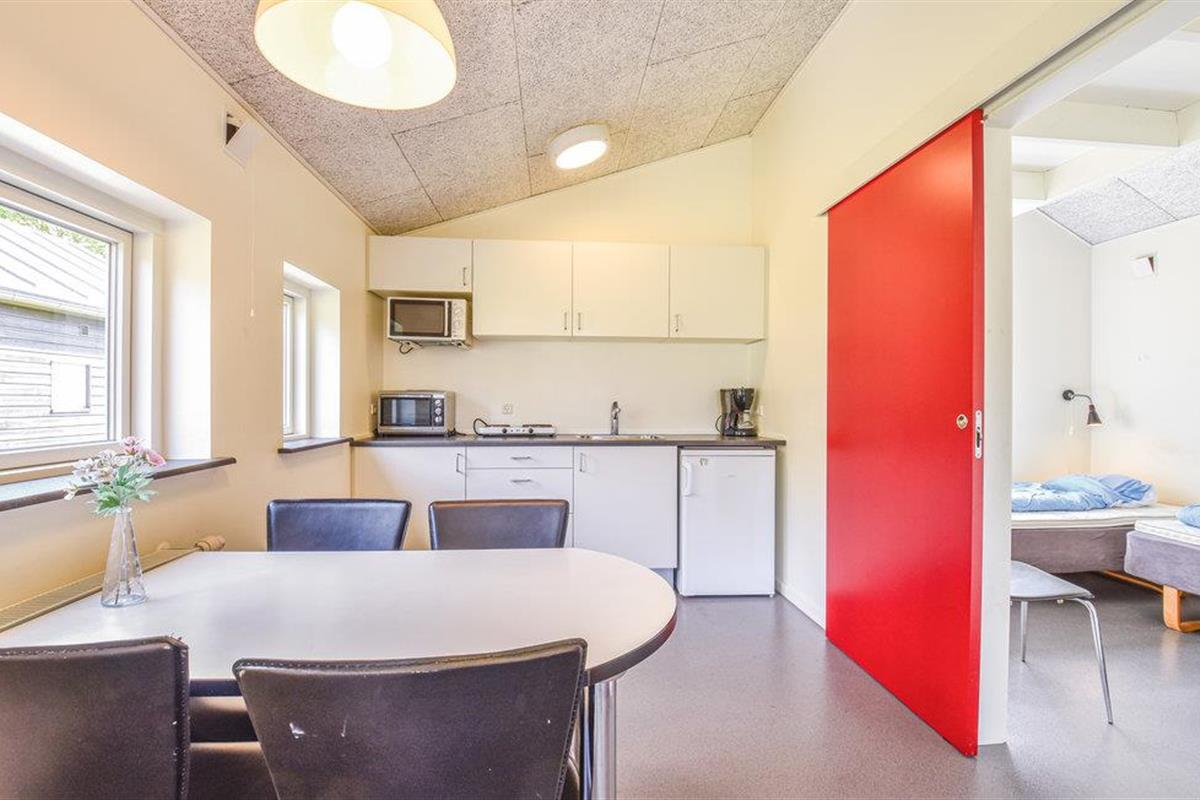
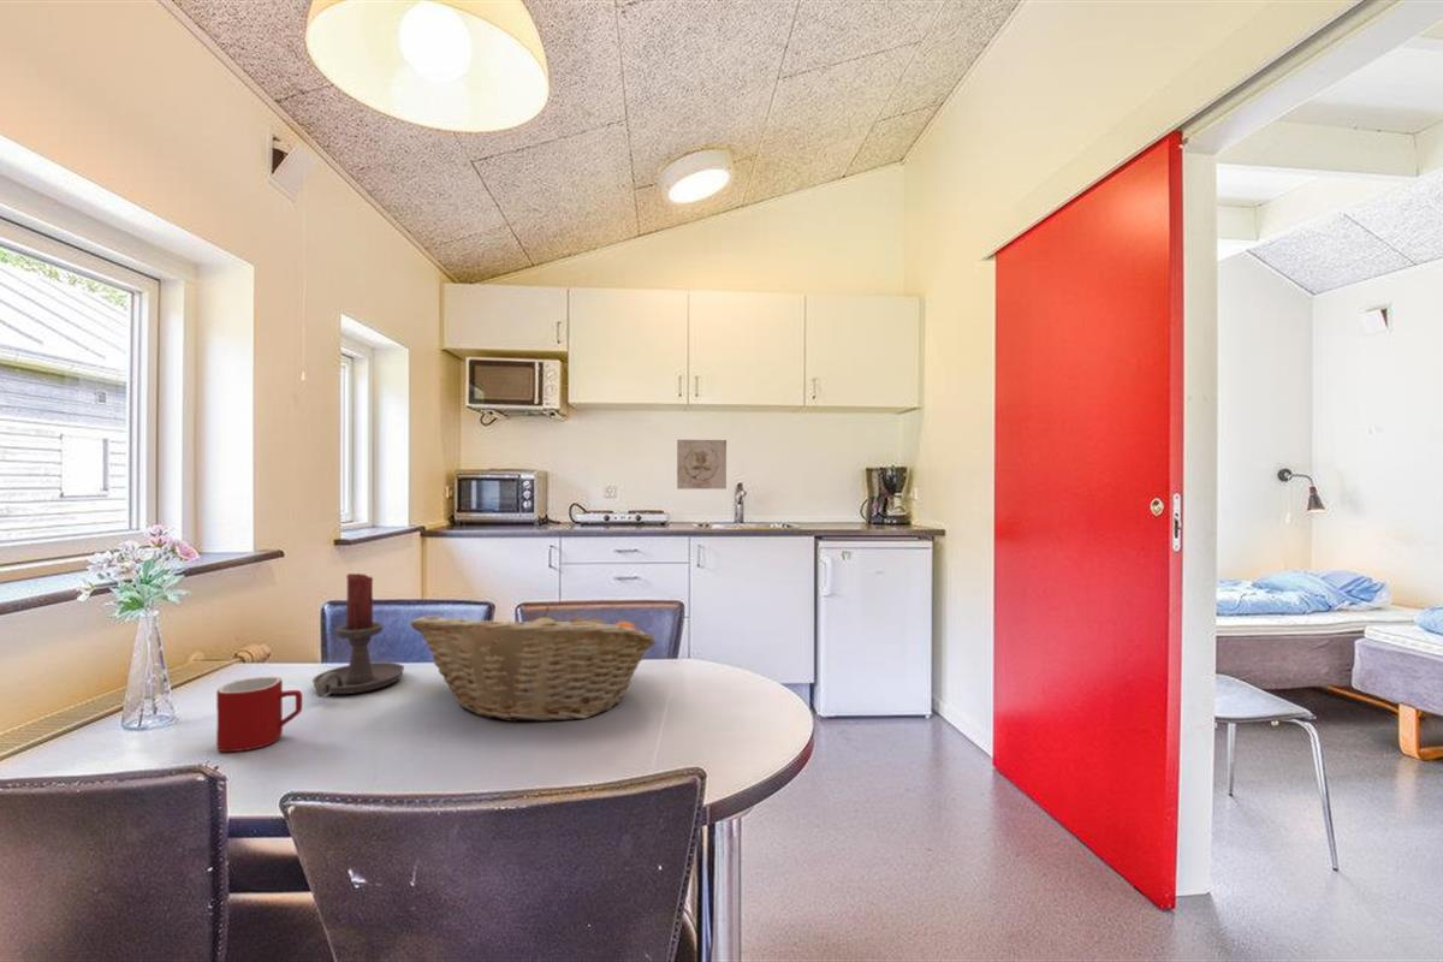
+ decorative tile [676,439,728,491]
+ mug [215,676,303,753]
+ candle holder [311,572,405,699]
+ fruit basket [410,605,658,723]
